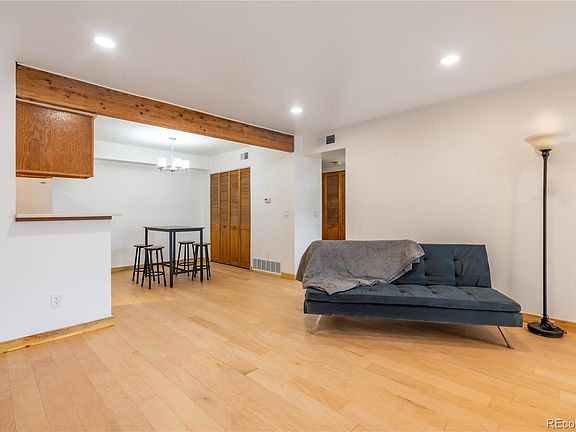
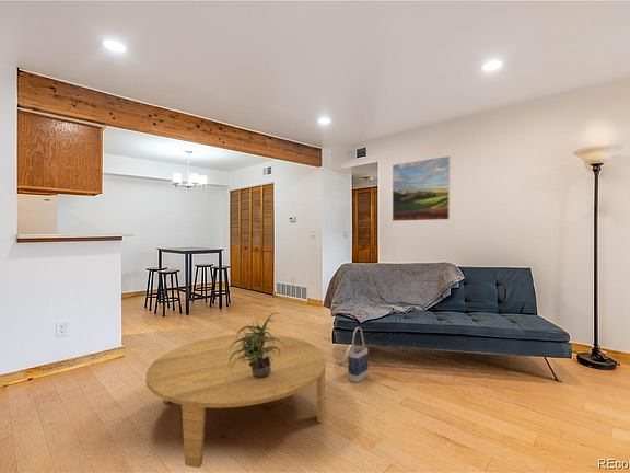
+ coffee table [145,333,327,469]
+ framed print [392,155,451,222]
+ potted plant [230,312,288,377]
+ bag [348,326,369,383]
